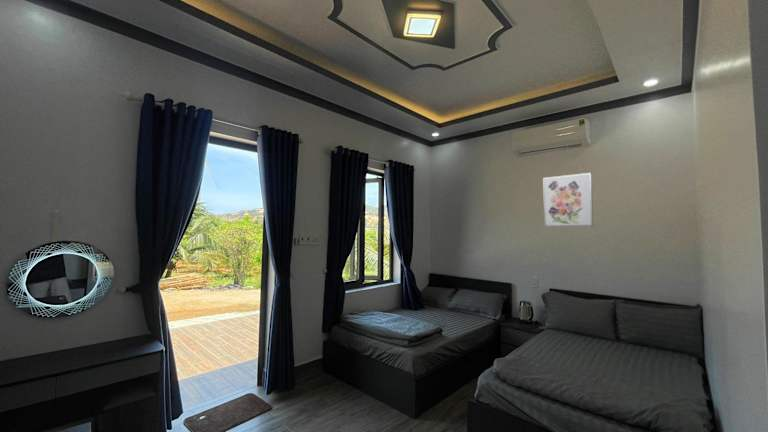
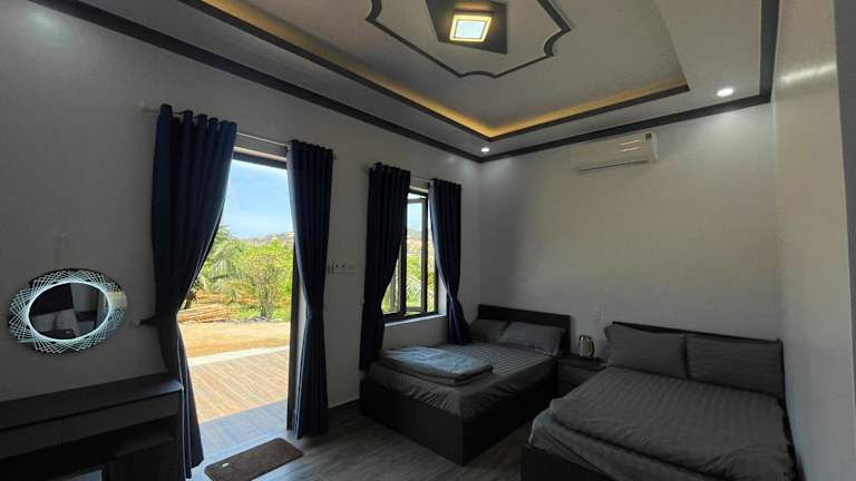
- wall art [542,172,594,228]
